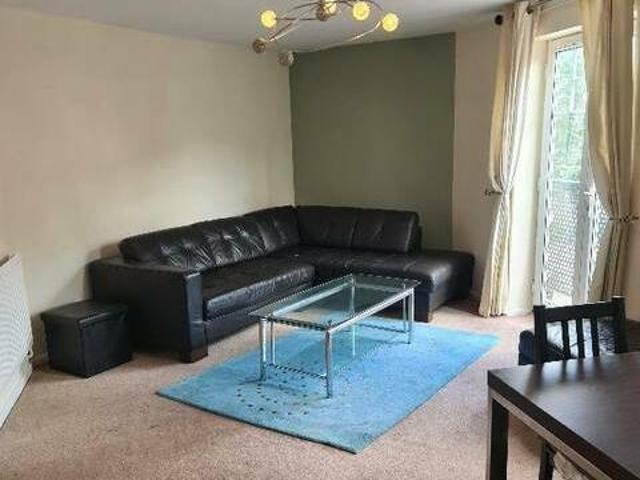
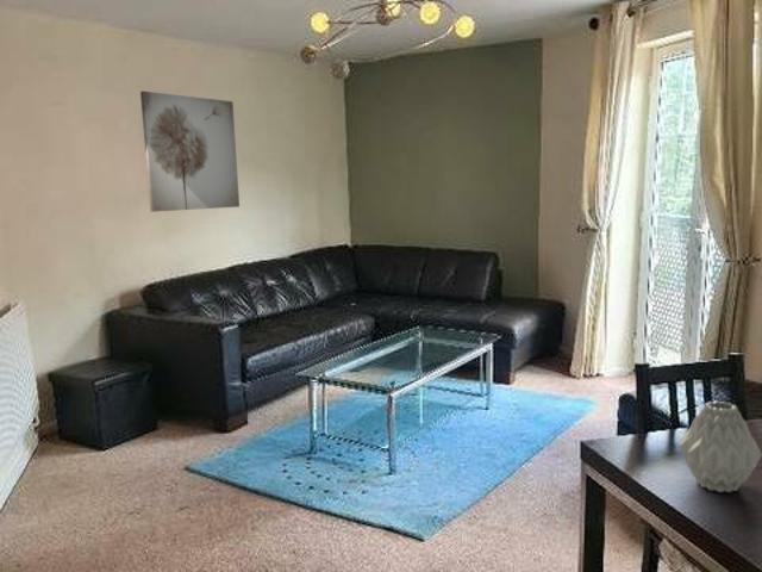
+ vase [679,399,762,493]
+ wall art [139,89,241,213]
